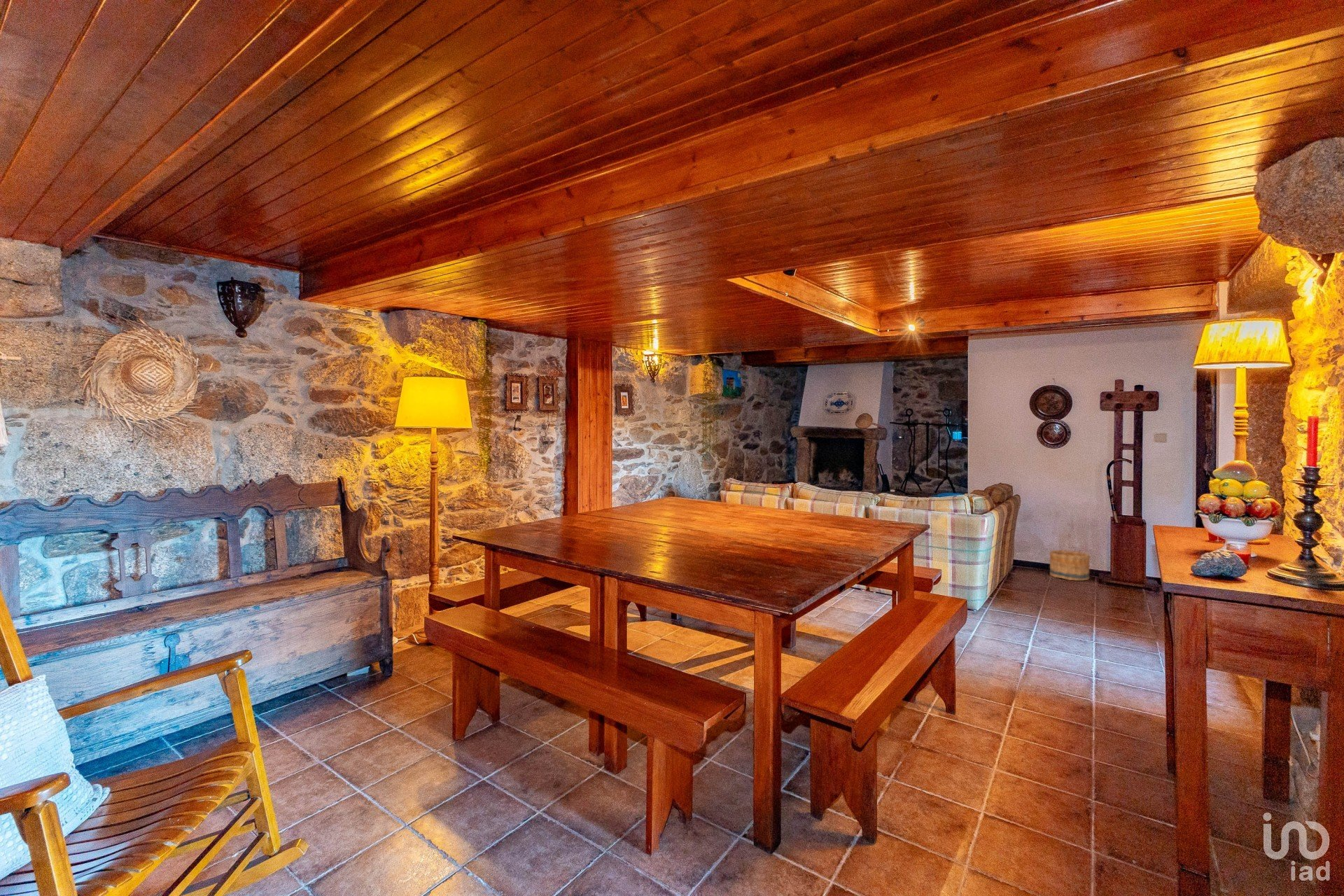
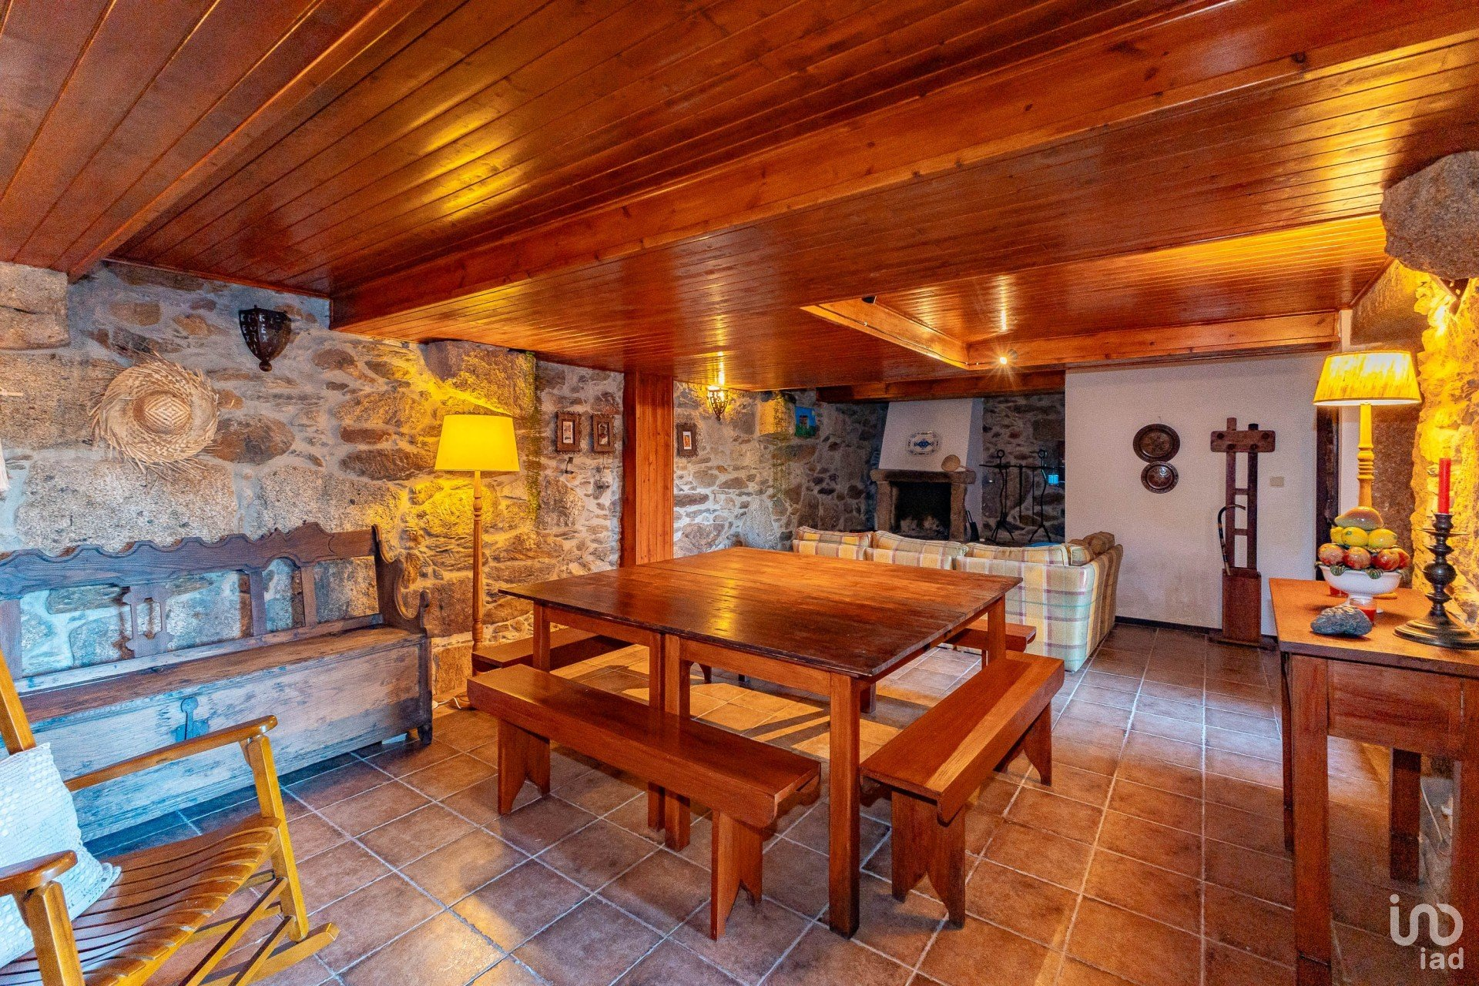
- basket [1049,549,1091,581]
